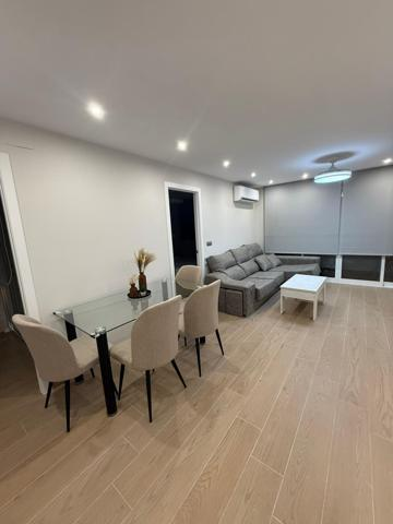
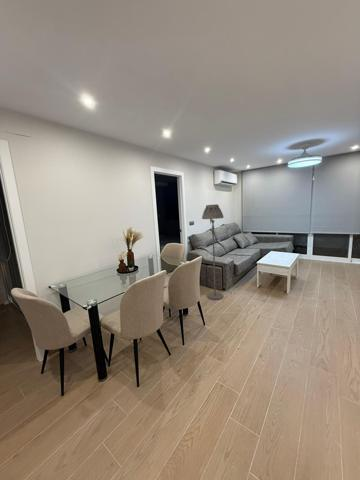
+ floor lamp [201,203,225,301]
